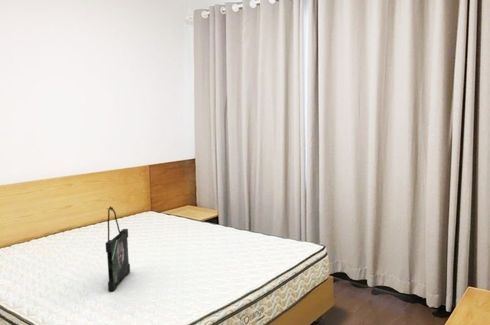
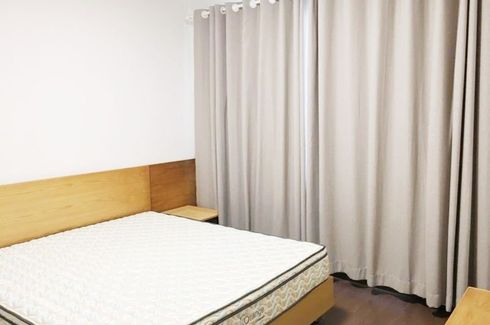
- photo frame [105,205,131,292]
